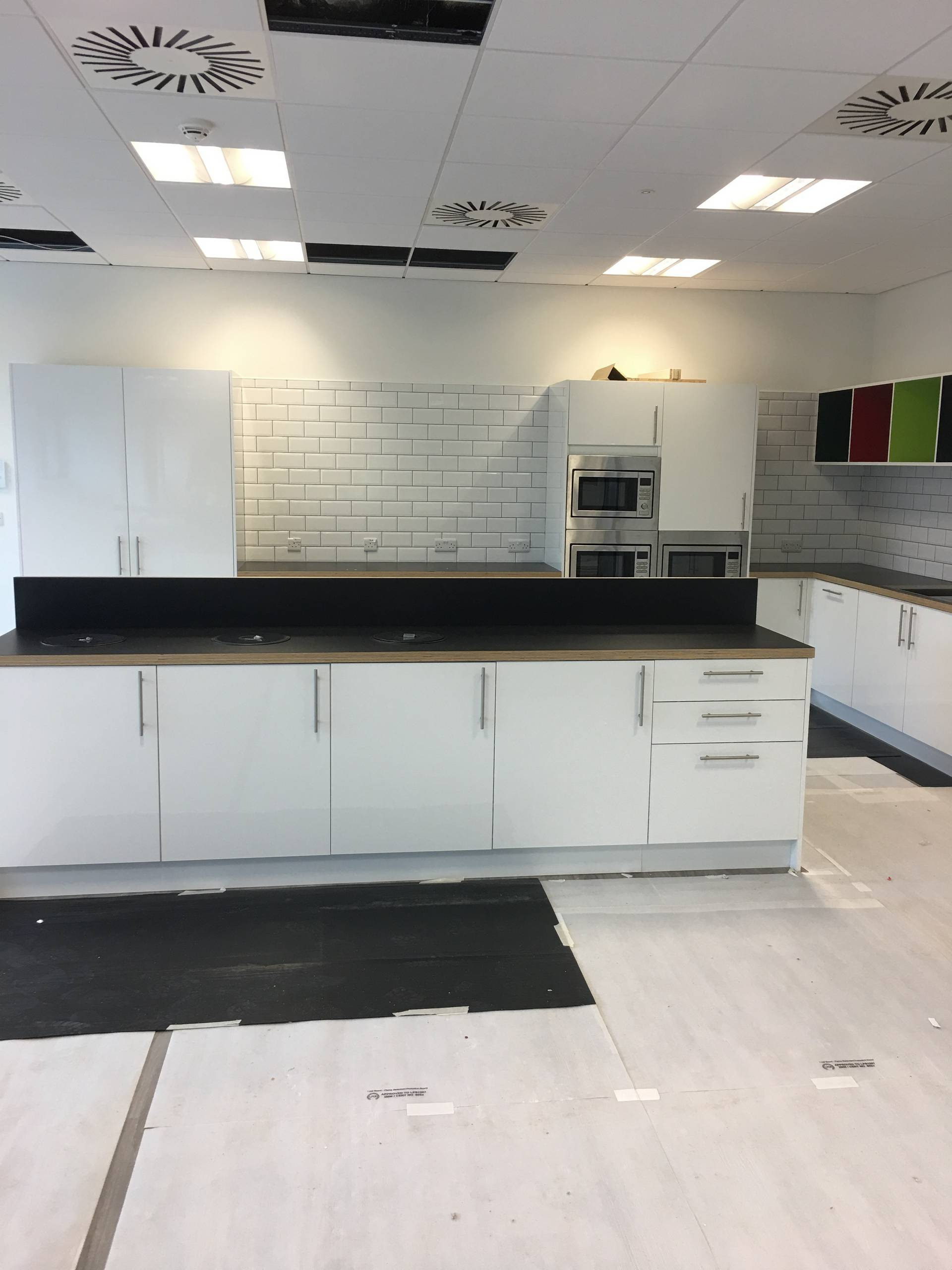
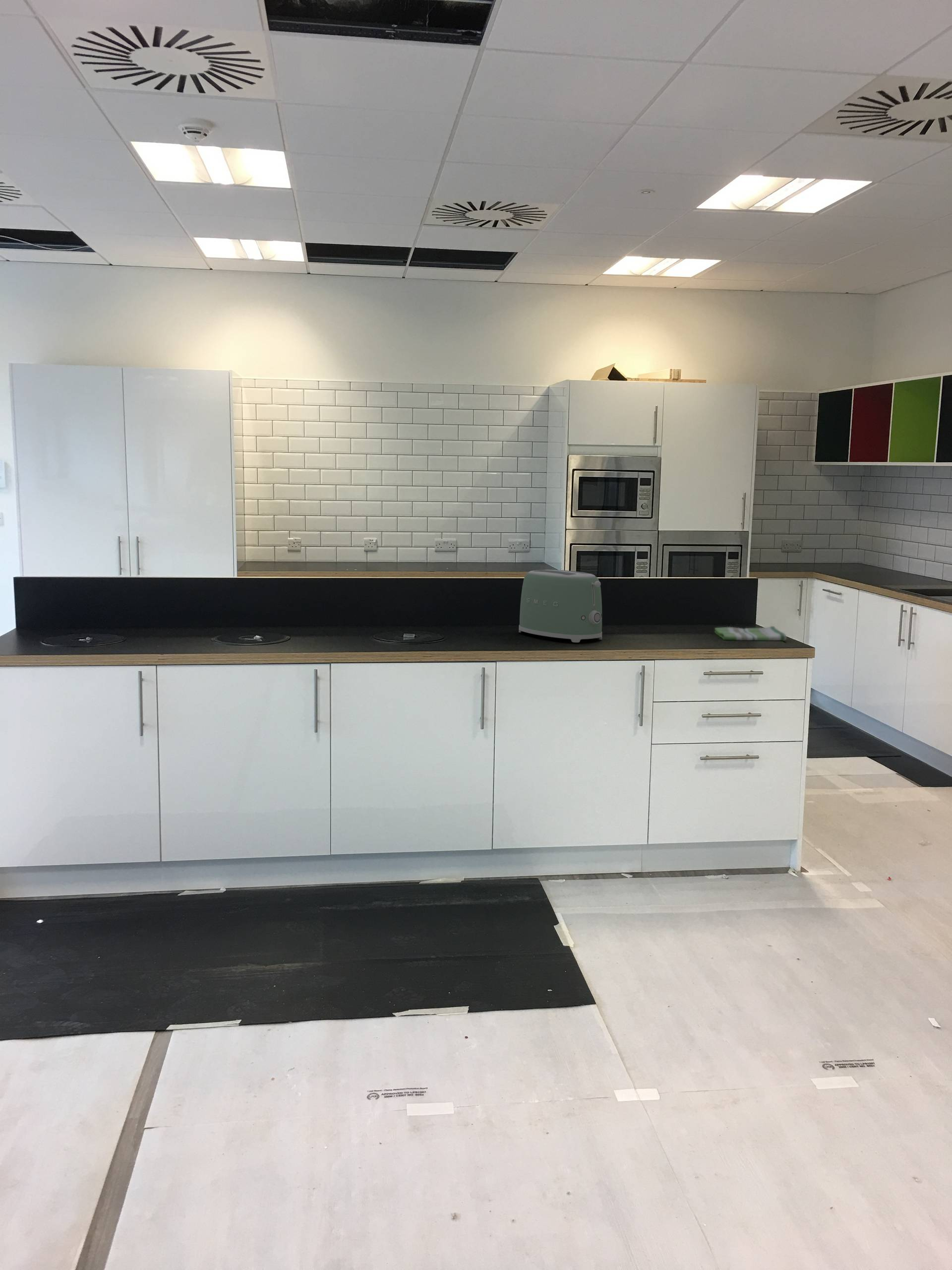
+ toaster [518,569,602,643]
+ dish towel [714,626,787,641]
